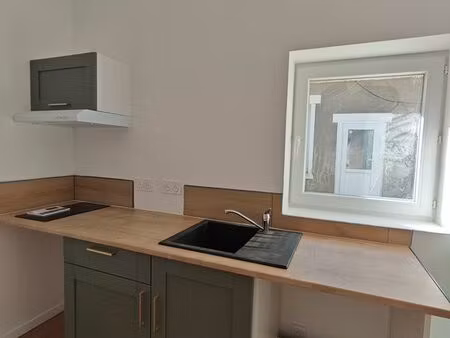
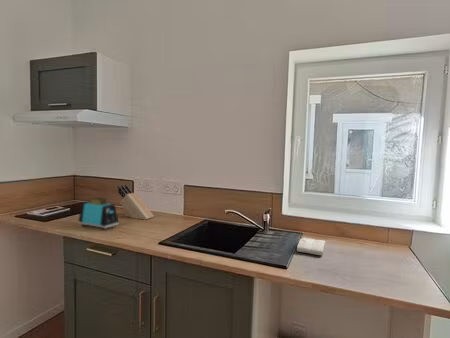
+ washcloth [296,237,326,256]
+ toaster [77,197,120,231]
+ knife block [117,183,155,221]
